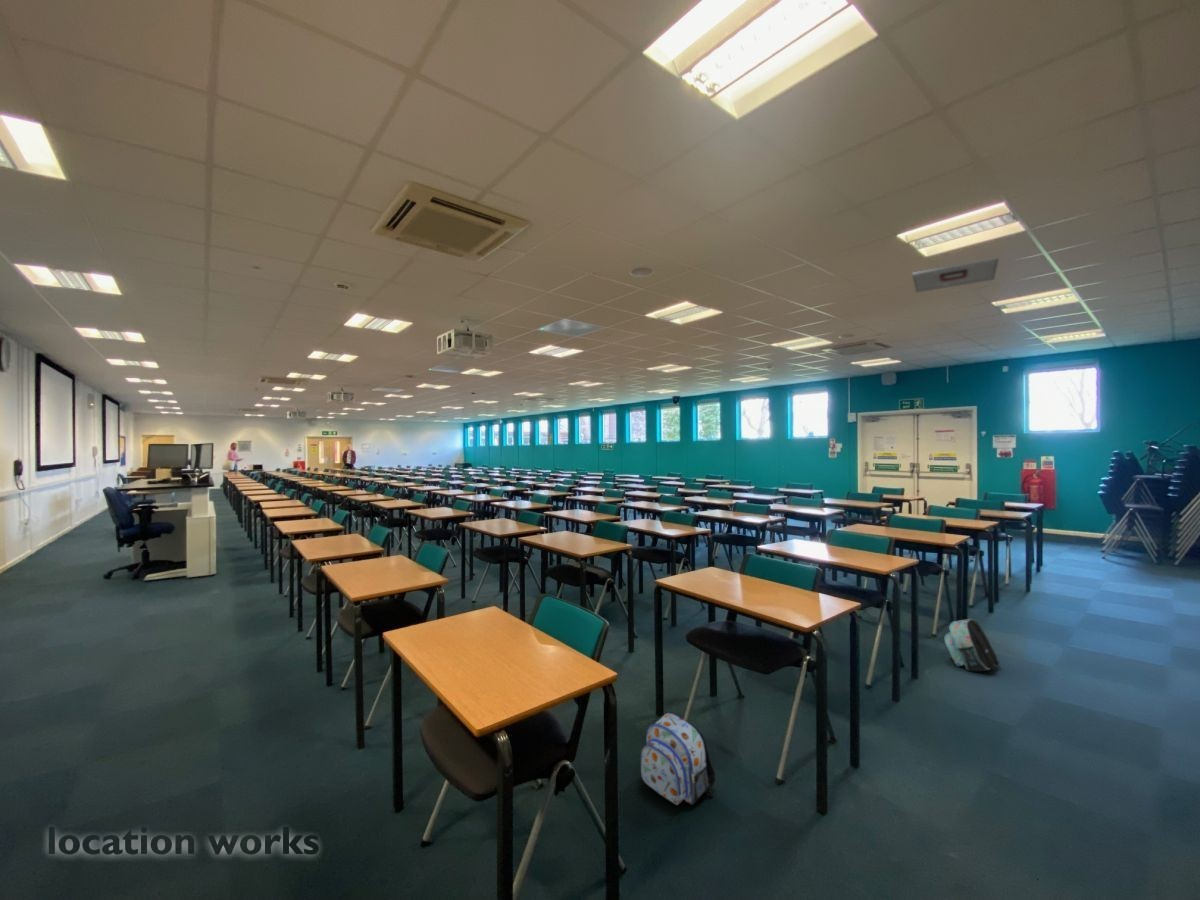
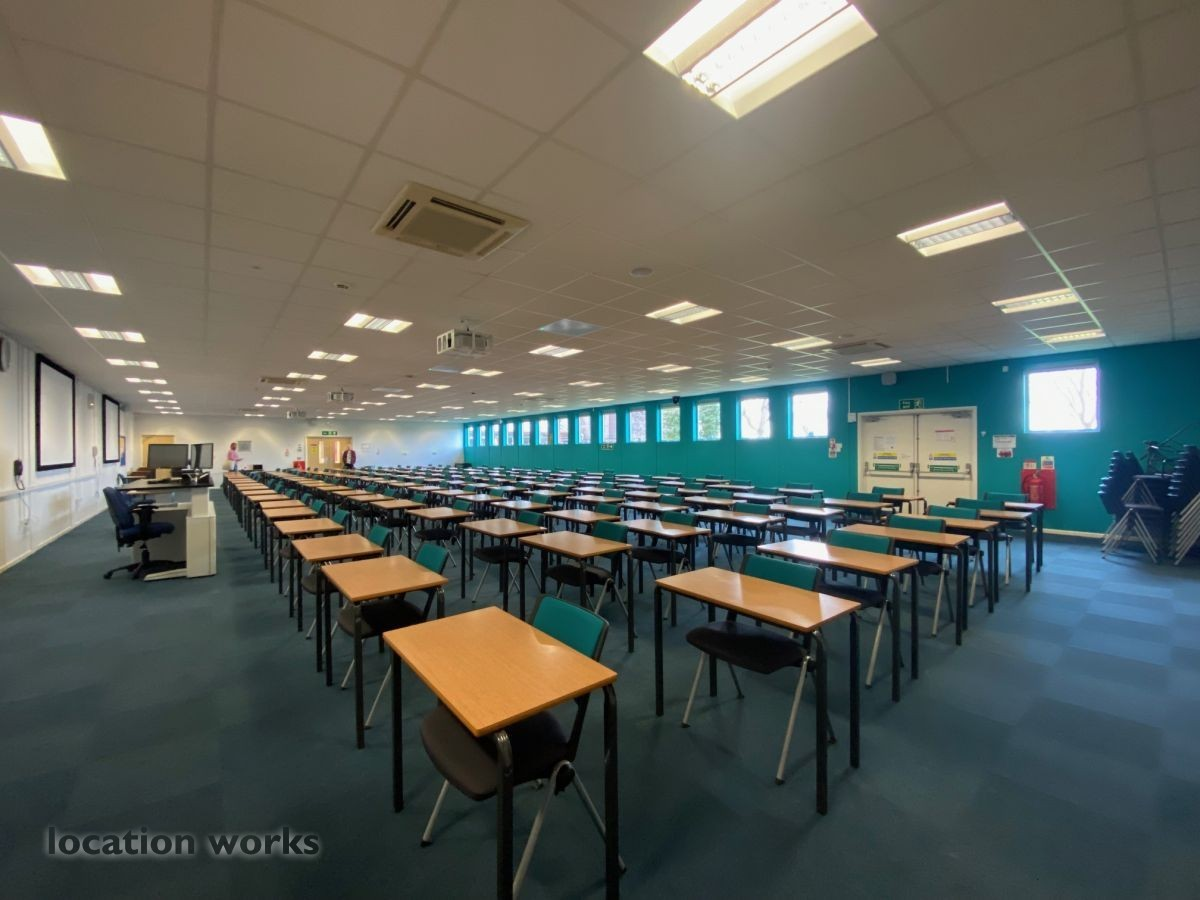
- backpack [640,711,716,806]
- ceiling vent [911,256,1000,293]
- backpack [944,618,1001,672]
